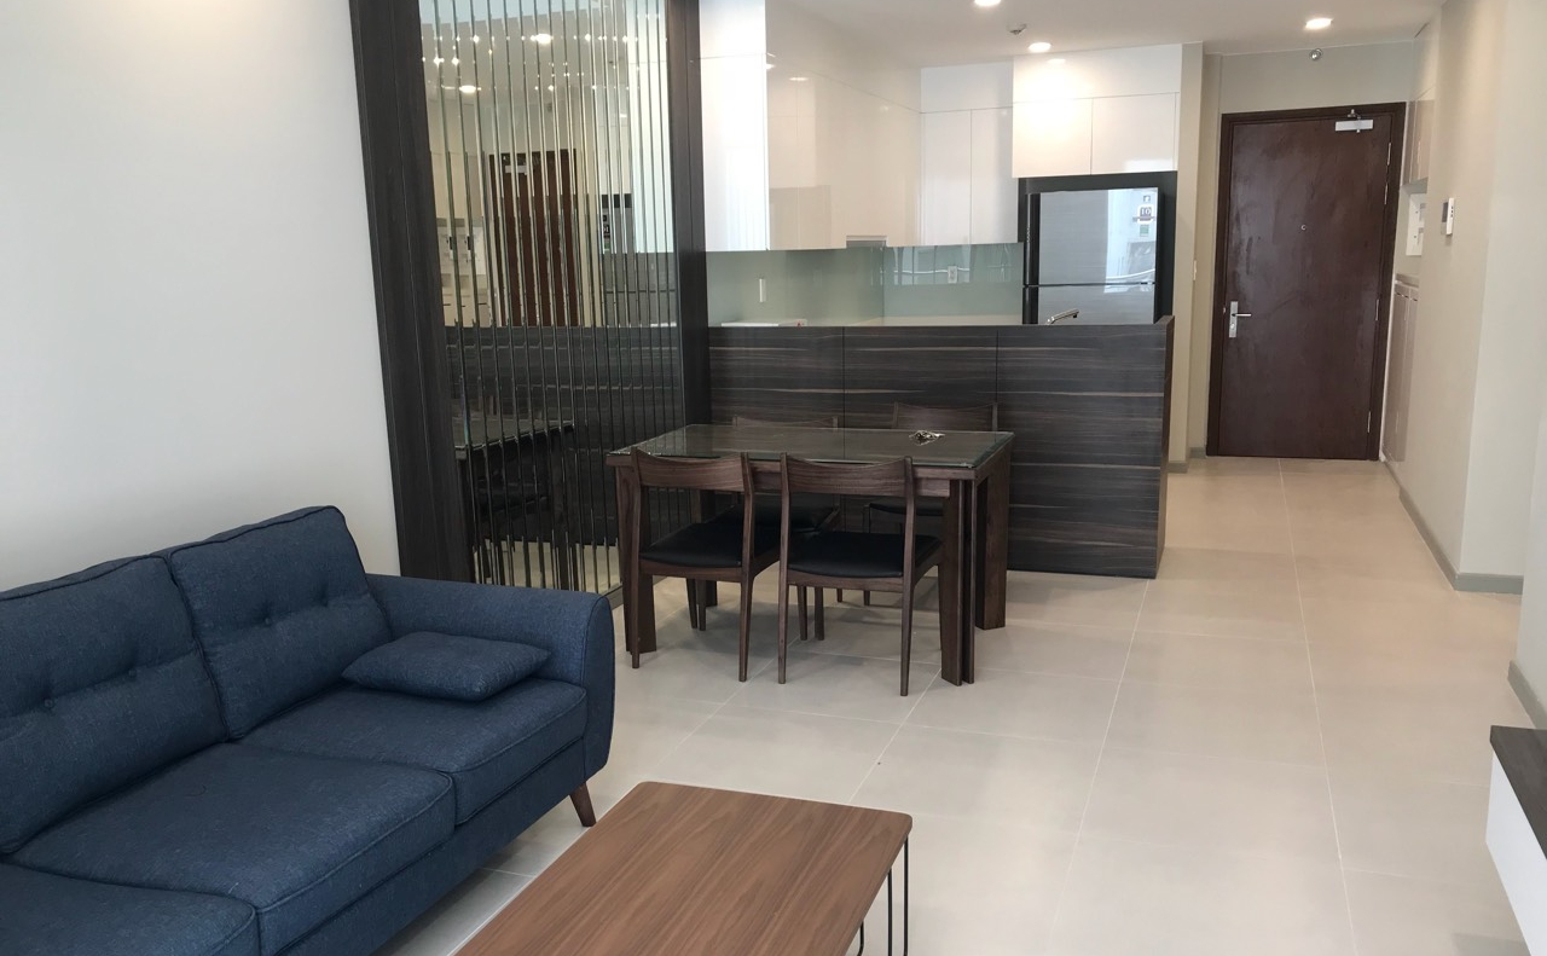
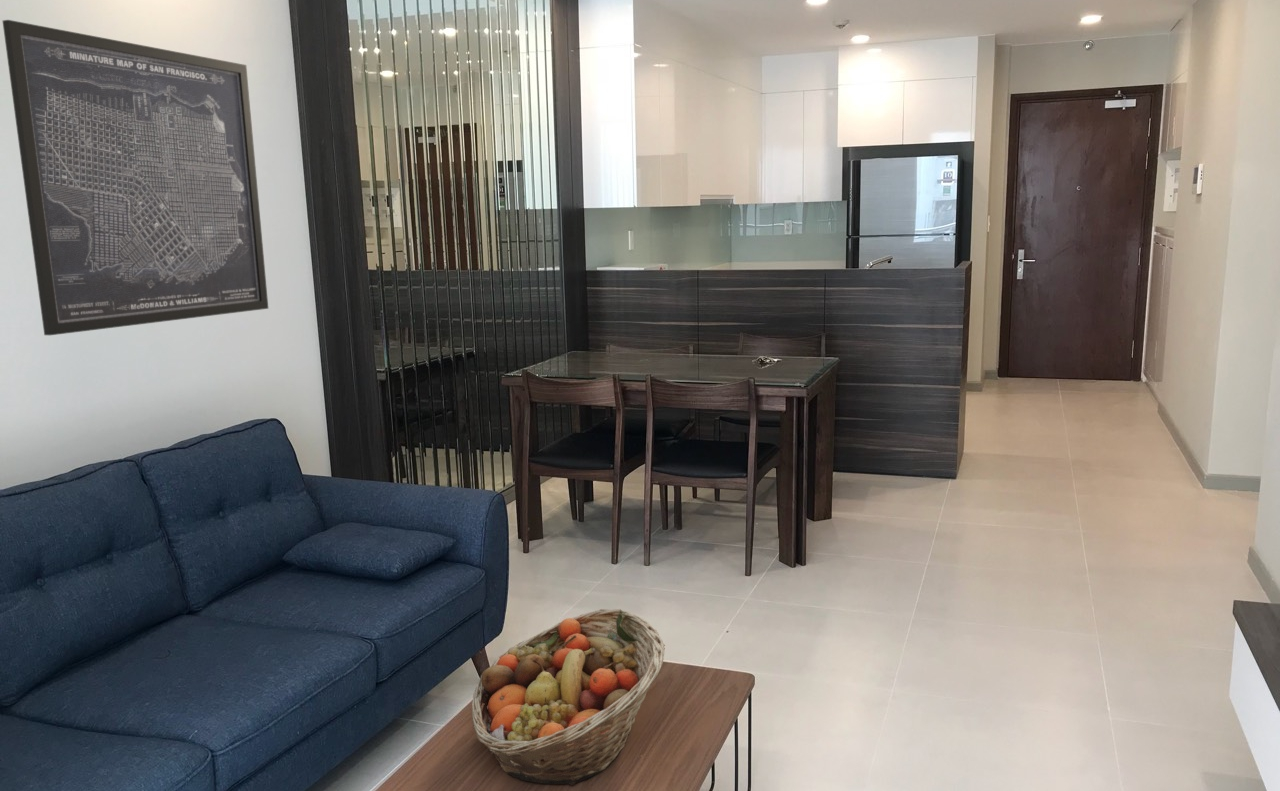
+ fruit basket [471,608,666,786]
+ wall art [2,19,269,336]
